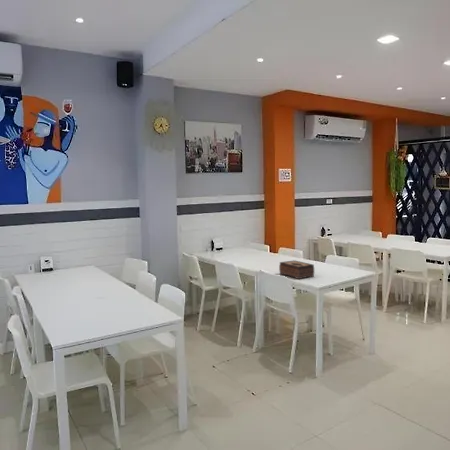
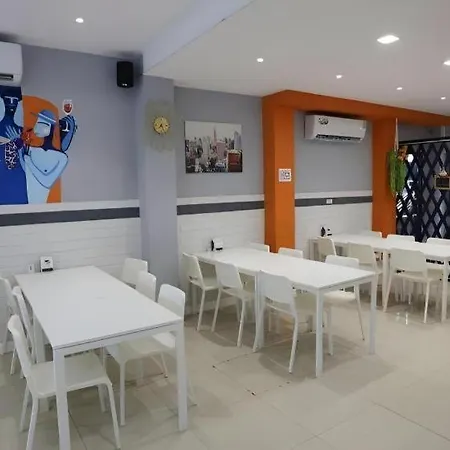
- tissue box [278,259,315,280]
